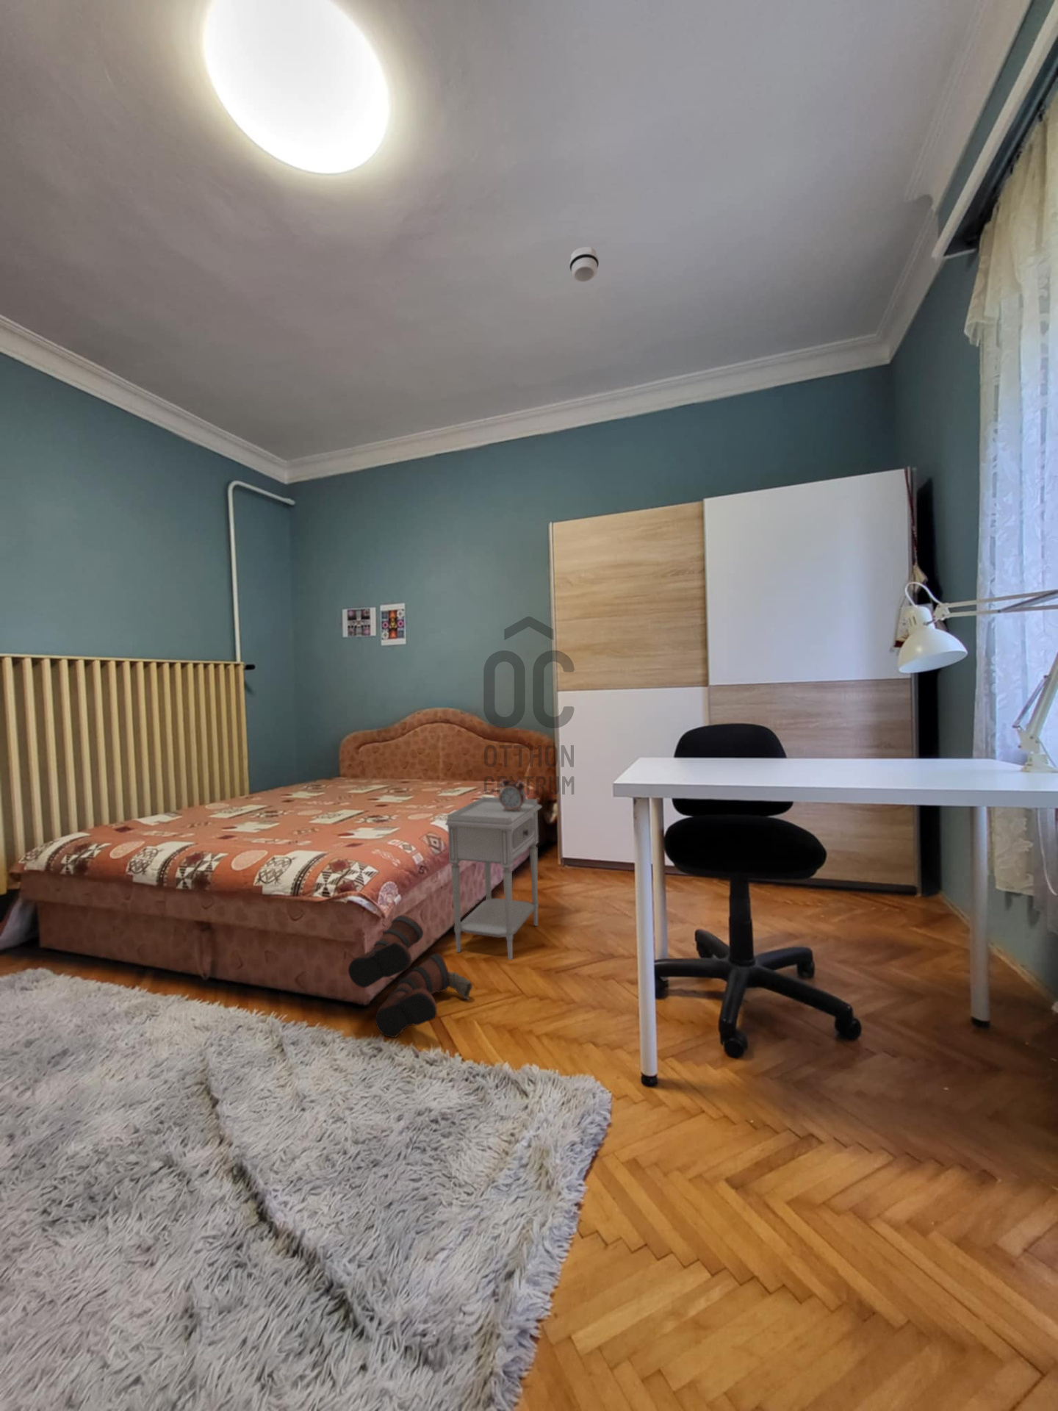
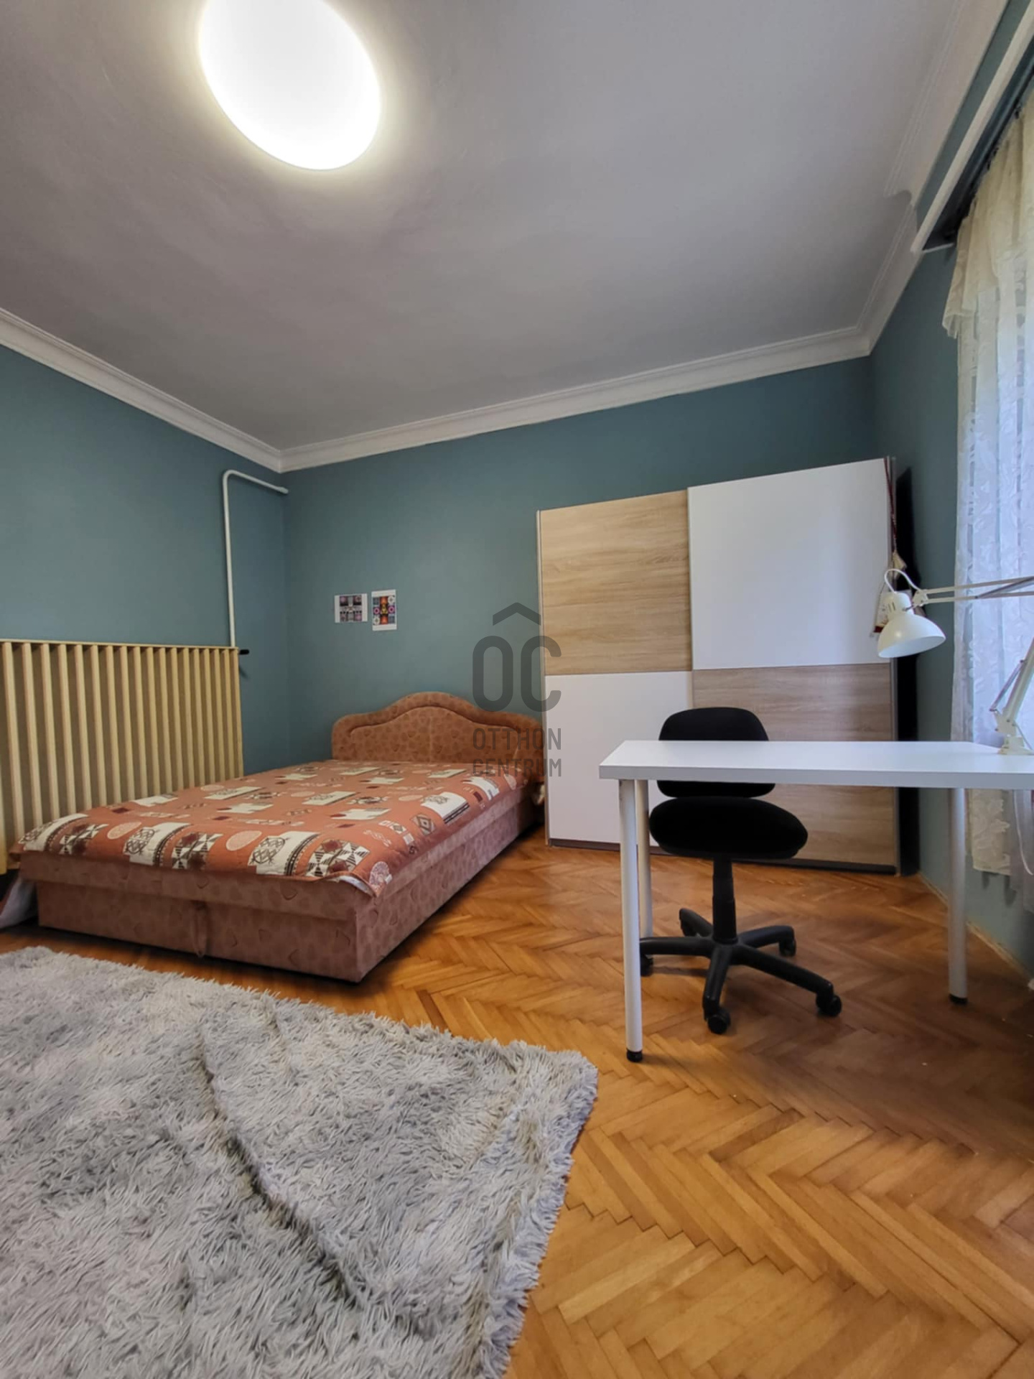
- smoke detector [569,247,599,283]
- boots [348,914,473,1039]
- nightstand [445,795,542,961]
- alarm clock [498,774,527,811]
